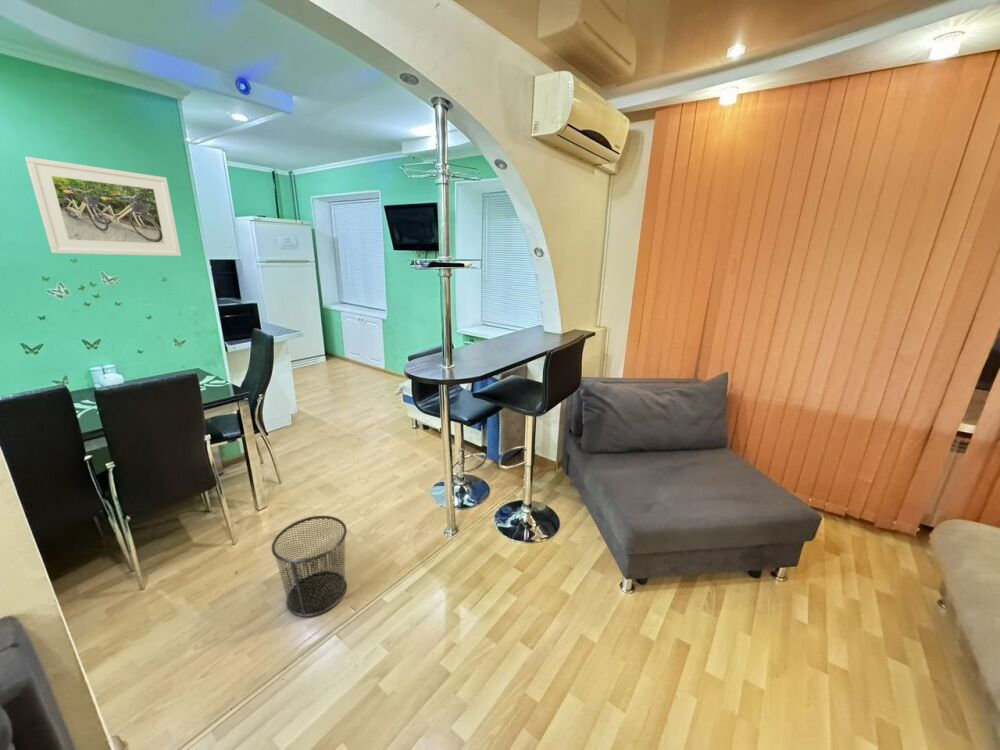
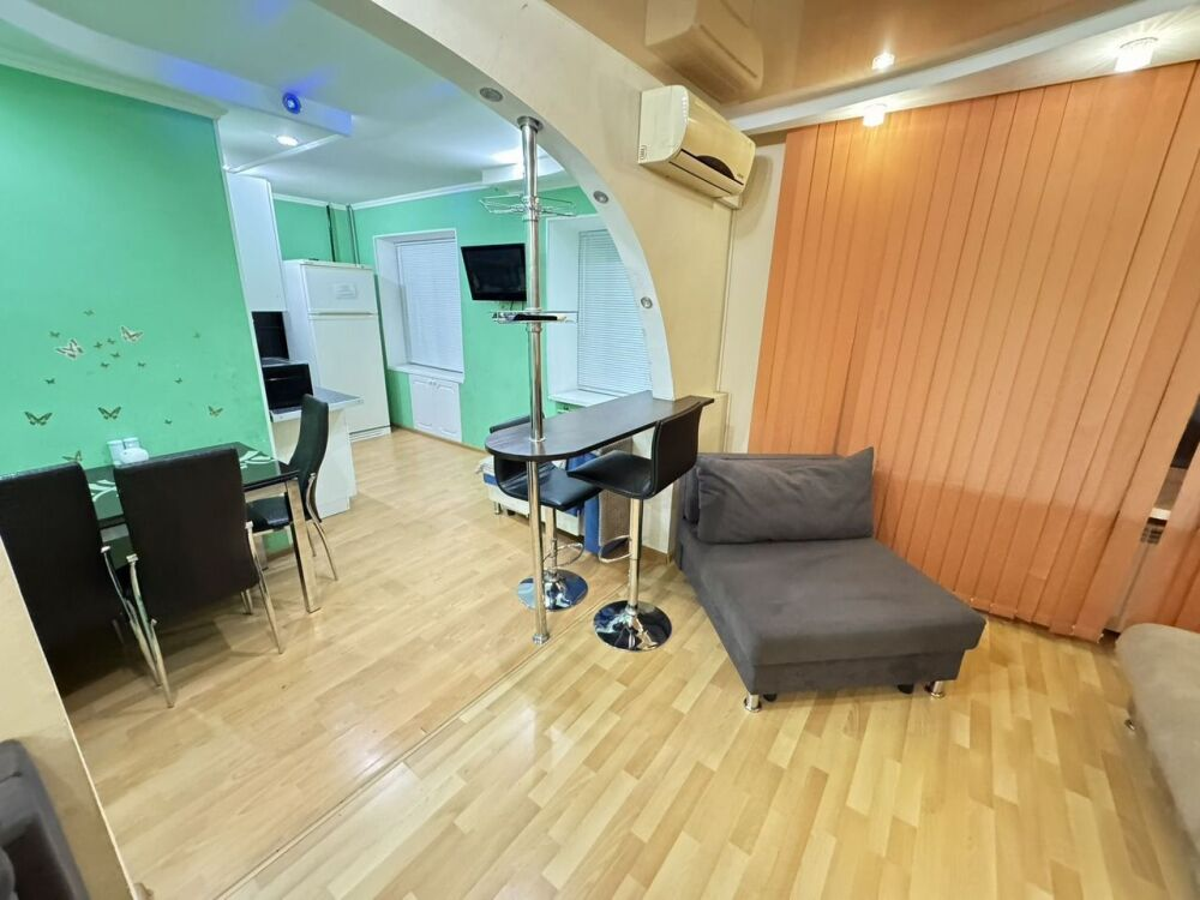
- waste bin [270,515,348,618]
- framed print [24,156,182,257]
